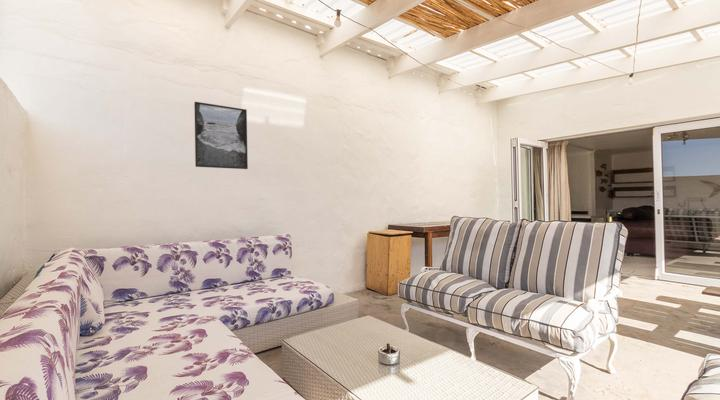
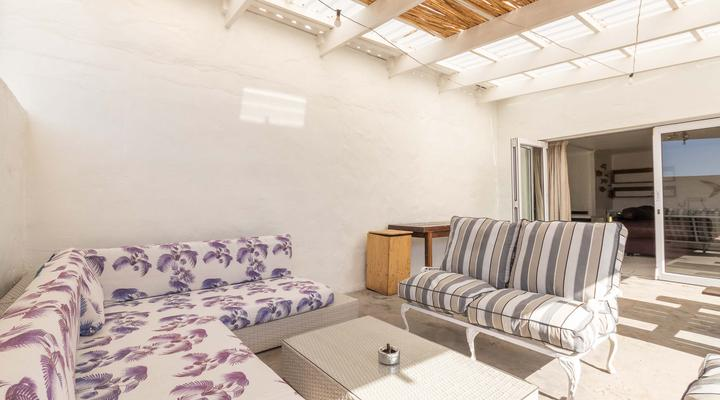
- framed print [193,101,249,170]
